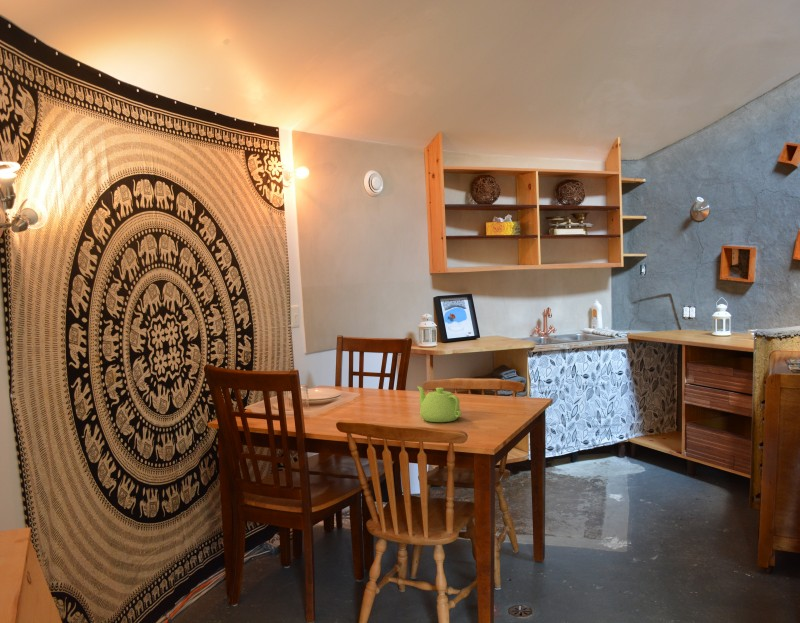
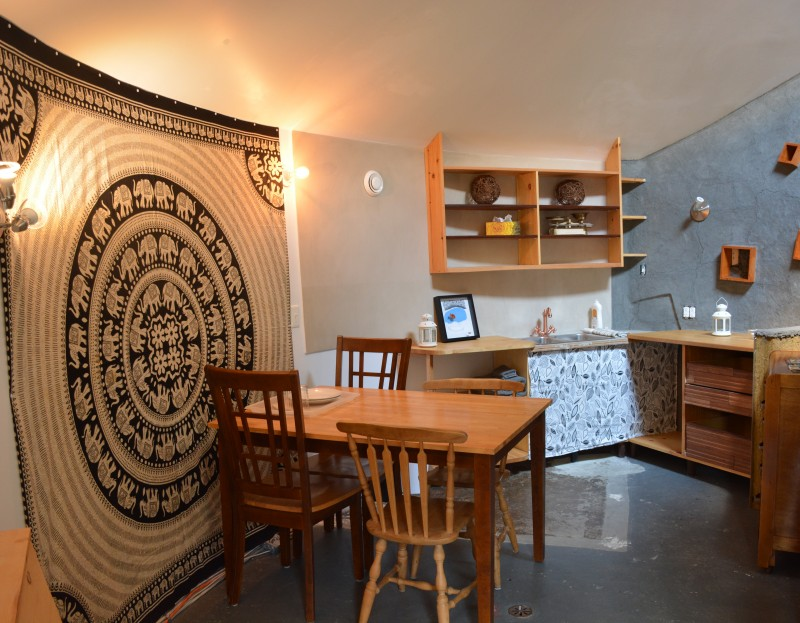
- teapot [416,385,462,423]
